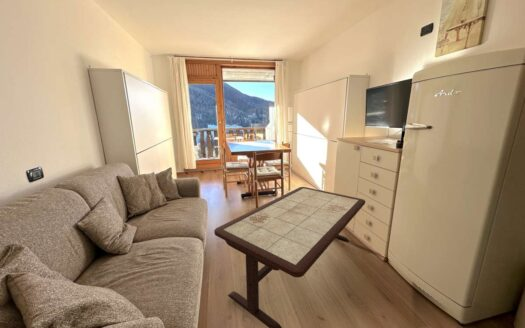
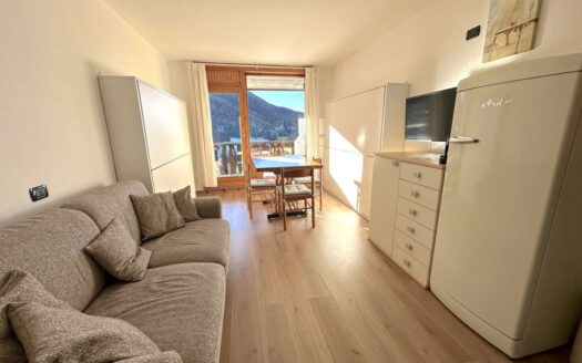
- coffee table [213,186,366,328]
